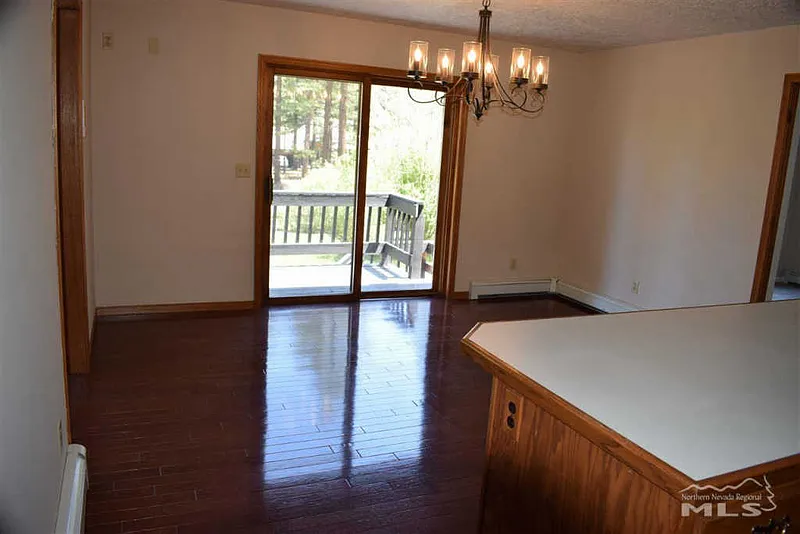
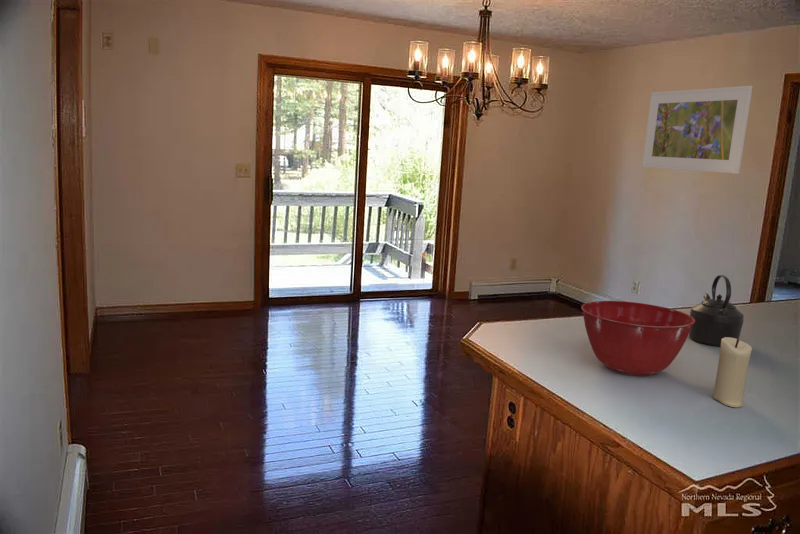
+ candle [712,337,753,408]
+ kettle [688,274,745,347]
+ mixing bowl [580,300,695,377]
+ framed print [641,85,754,175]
